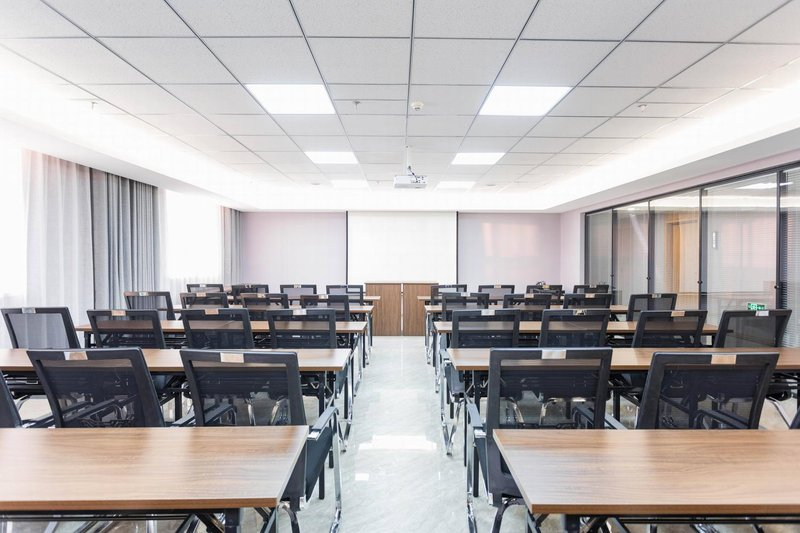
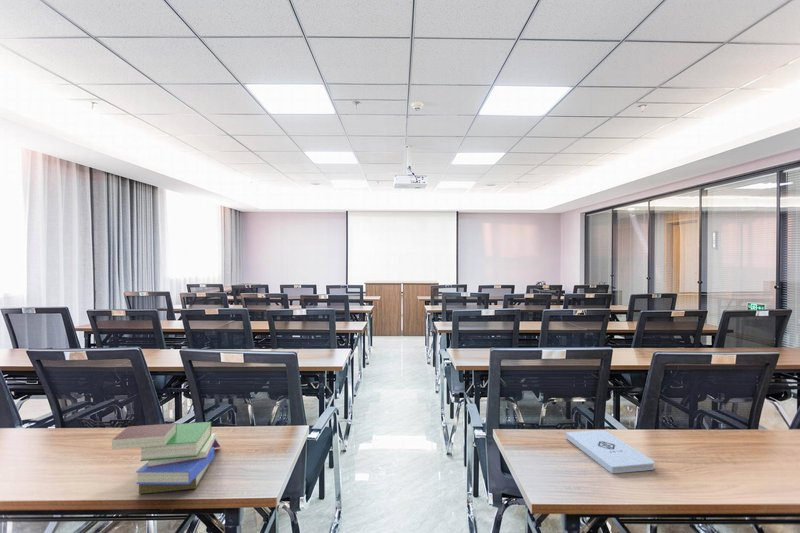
+ notepad [565,429,655,474]
+ book [111,421,221,495]
